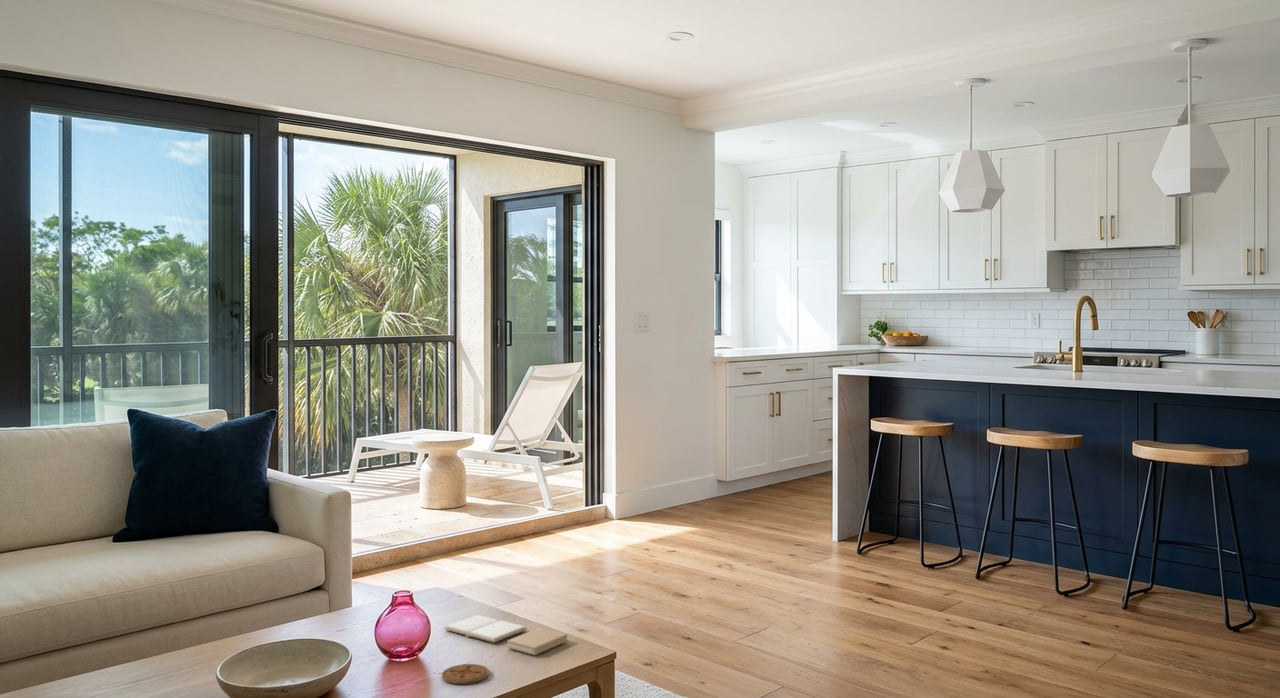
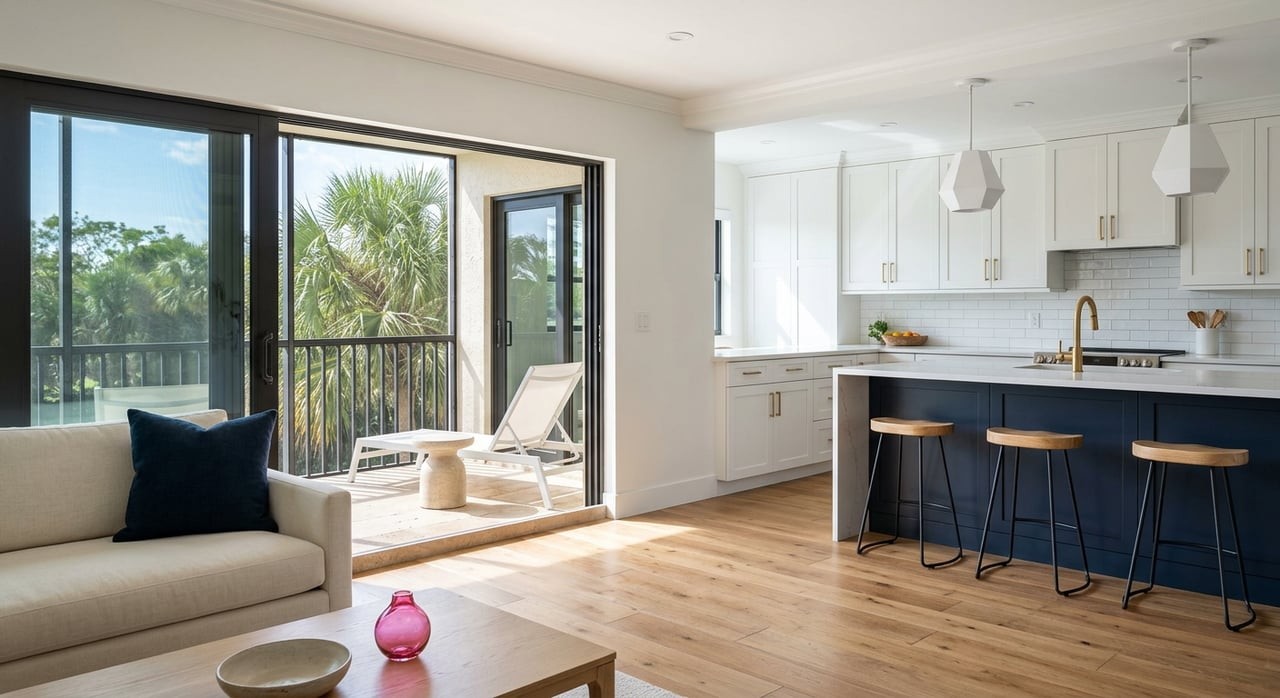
- book [443,614,568,656]
- coaster [441,663,490,685]
